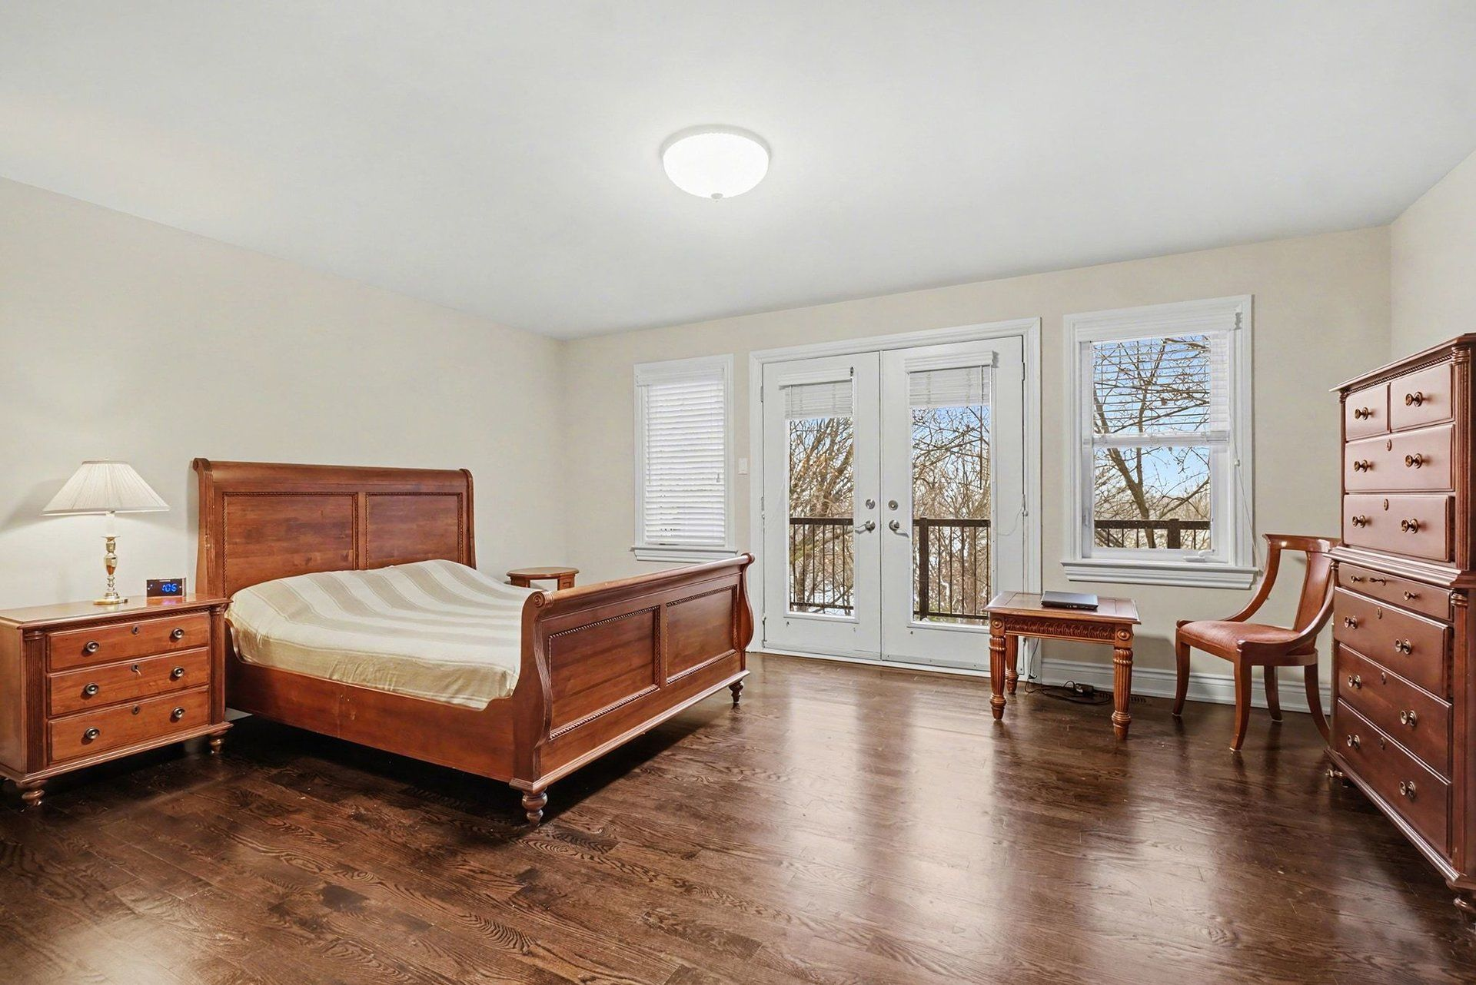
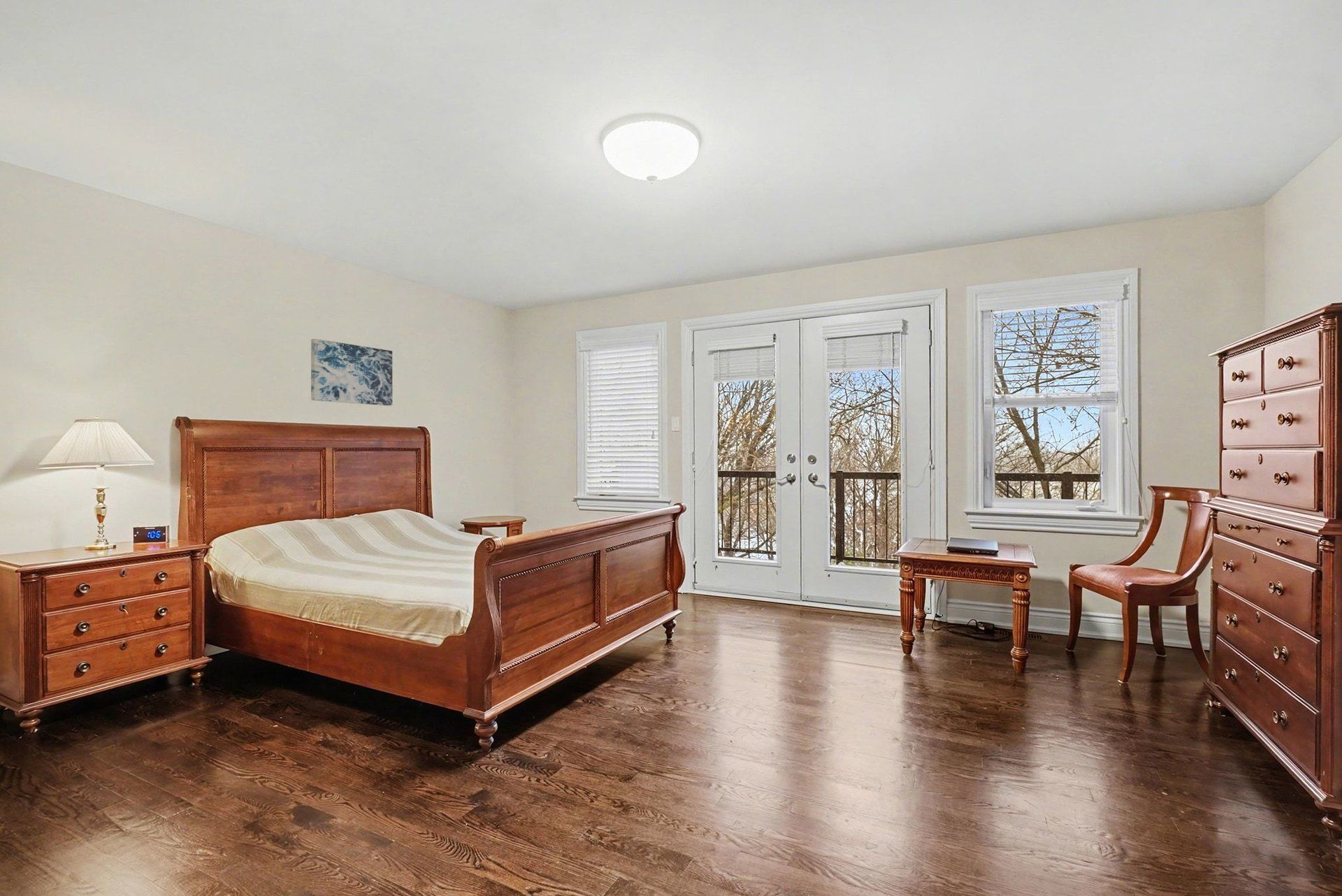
+ wall art [310,338,393,406]
